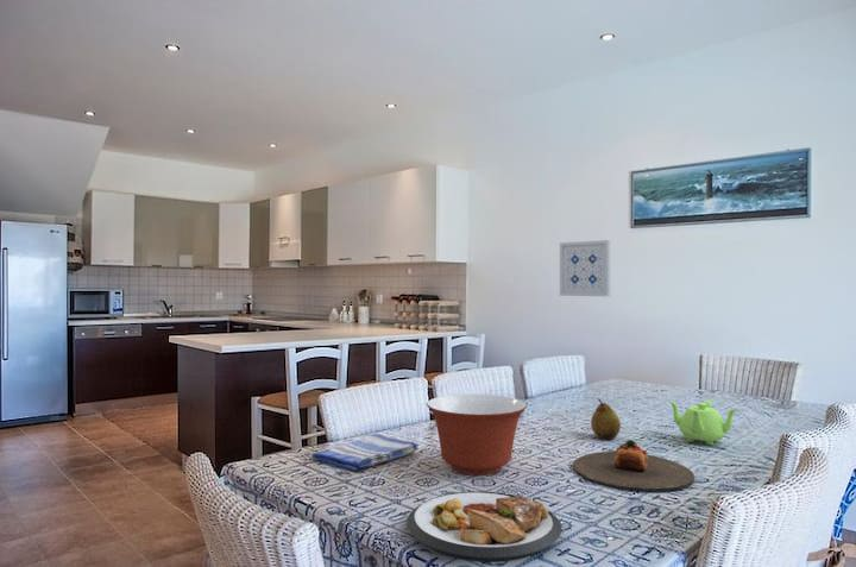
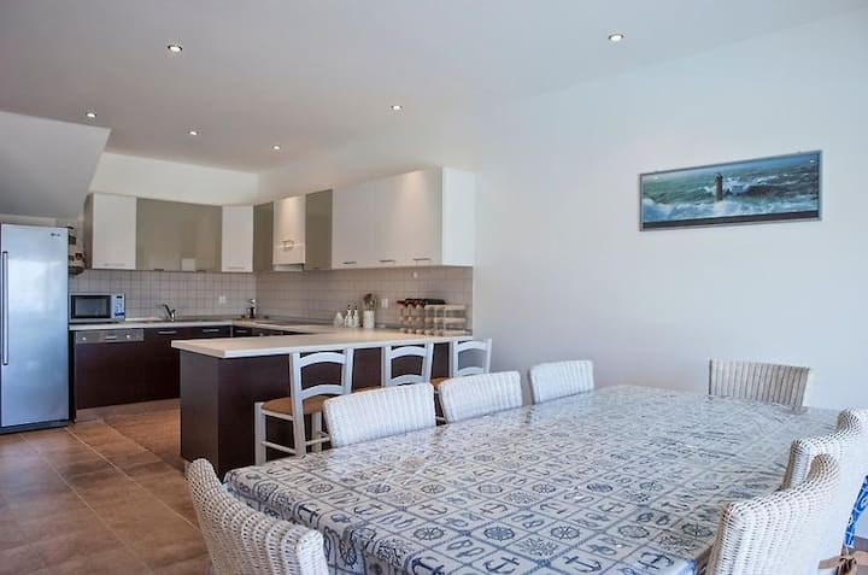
- wall art [559,239,611,297]
- mixing bowl [426,393,528,475]
- teapot [667,398,739,446]
- fruit [590,397,622,441]
- plate [405,491,564,563]
- plate [572,439,696,492]
- dish towel [310,433,420,472]
